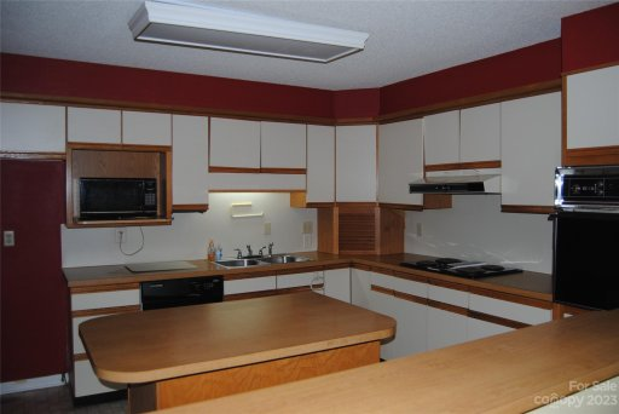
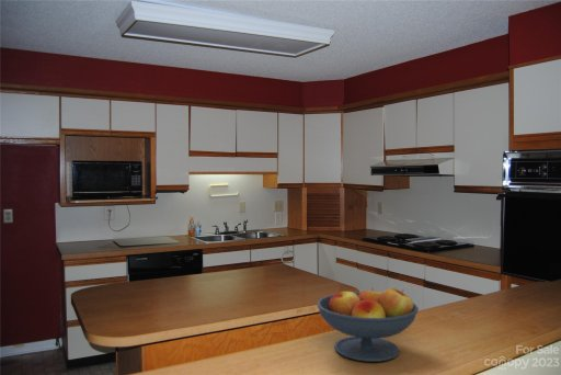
+ fruit bowl [317,286,420,363]
